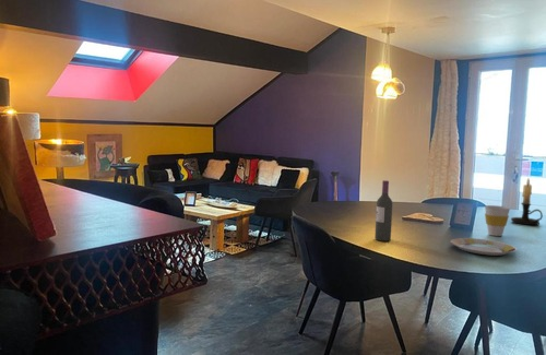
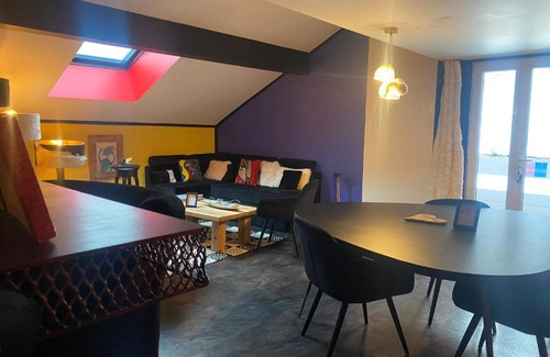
- wine bottle [373,179,393,242]
- cup [484,204,511,237]
- candle holder [510,178,544,227]
- plate [450,237,518,257]
